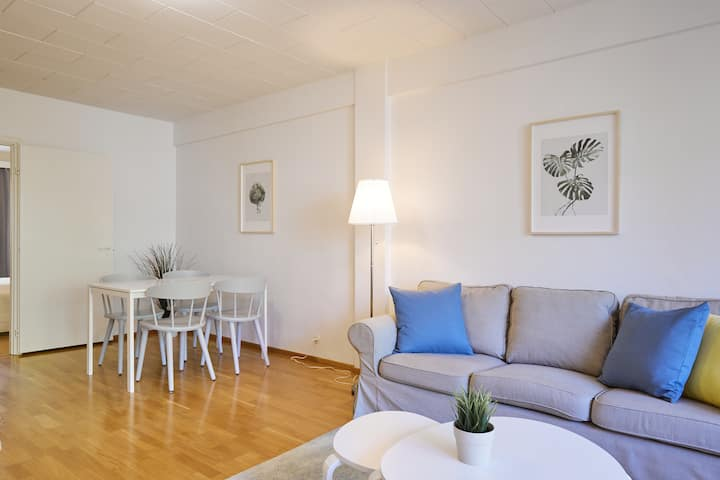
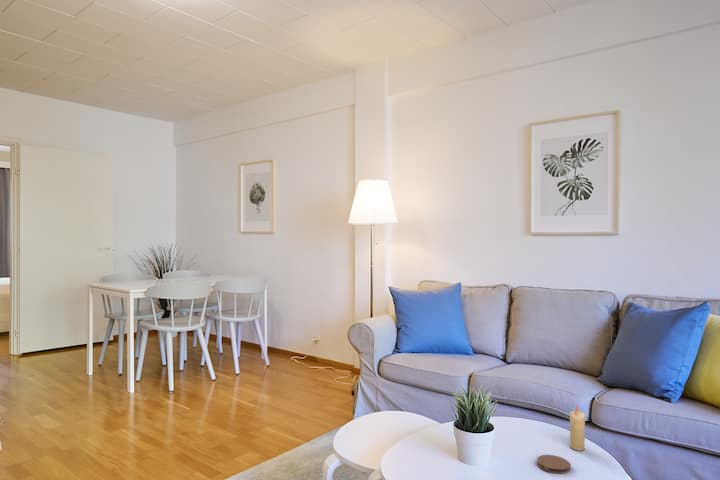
+ coaster [536,454,571,475]
+ candle [569,405,587,452]
